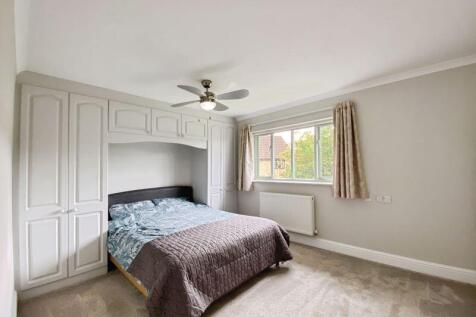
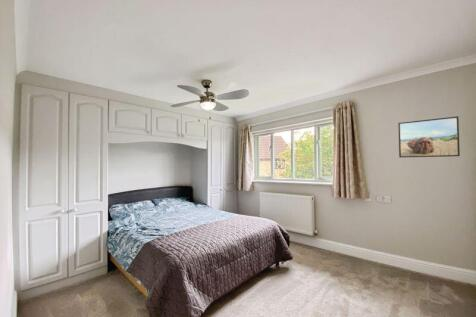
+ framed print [397,115,461,158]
